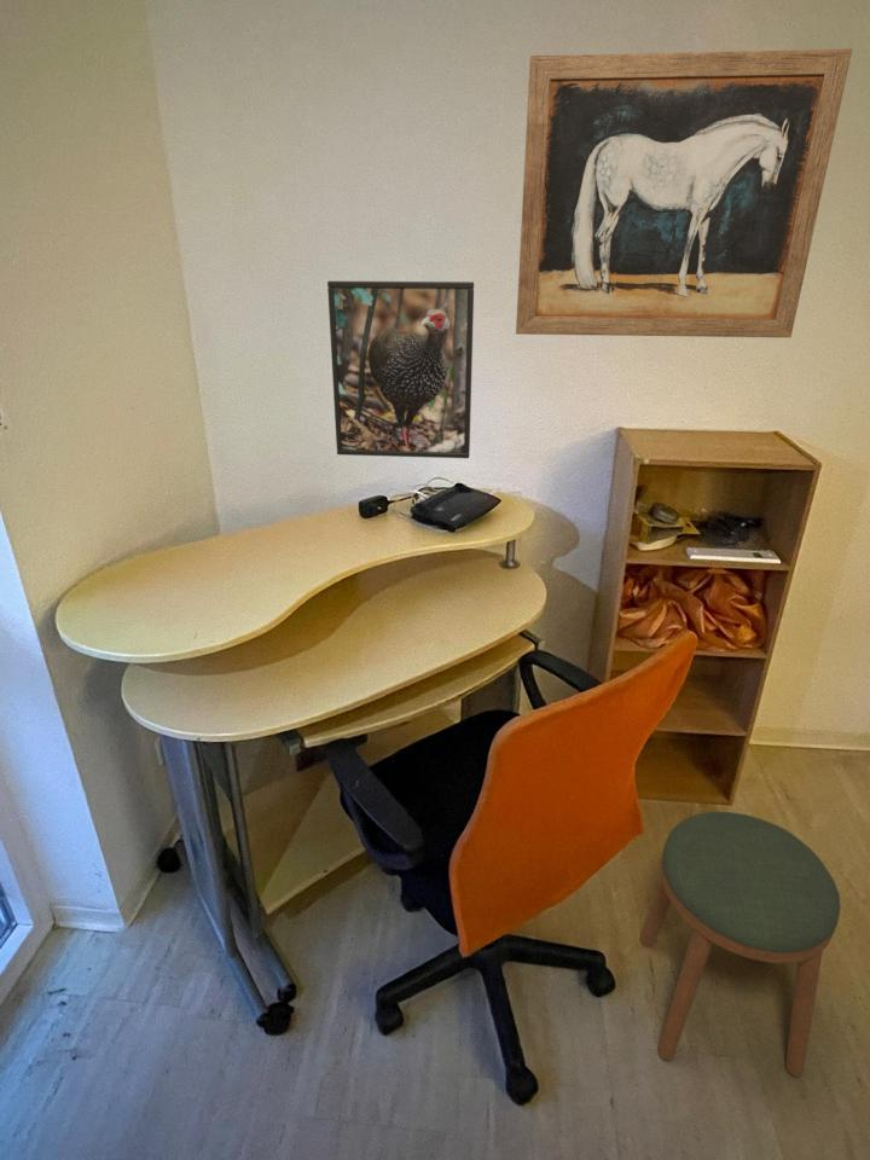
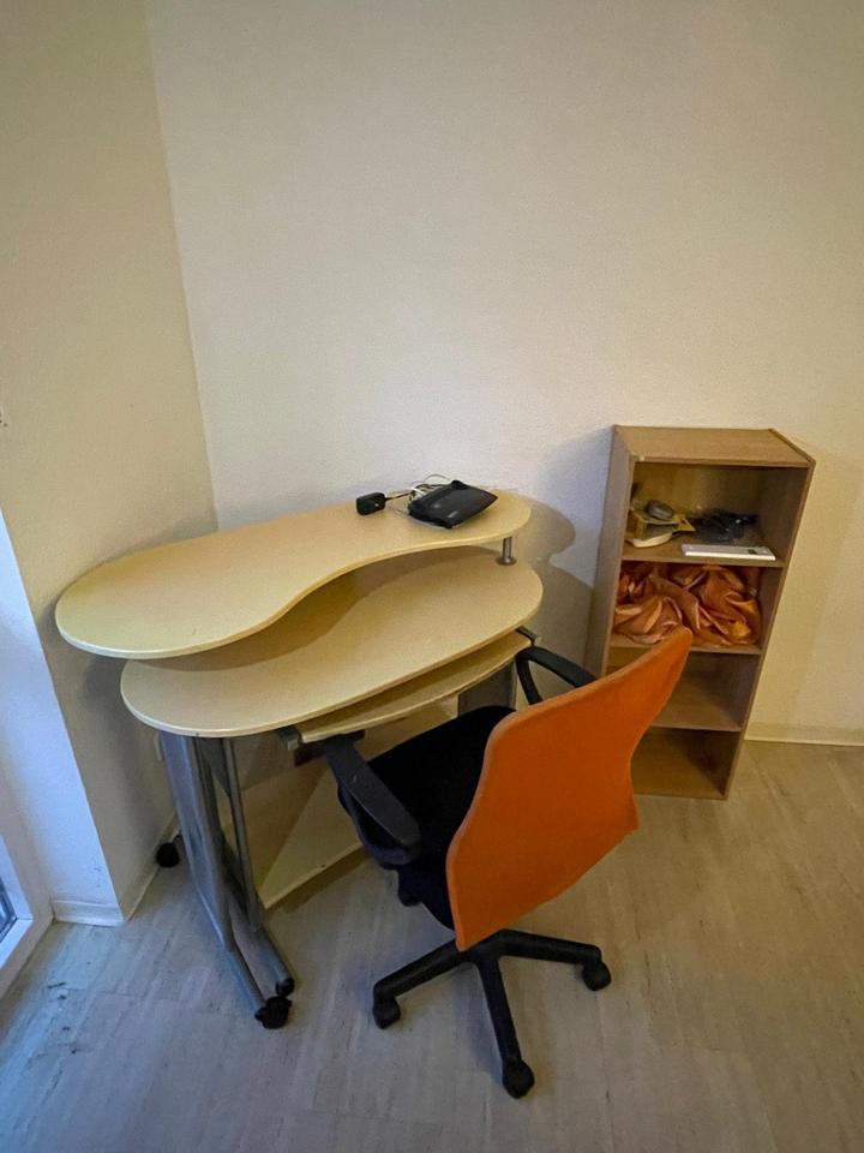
- wall art [515,48,853,338]
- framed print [326,280,475,459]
- stool [638,811,842,1078]
